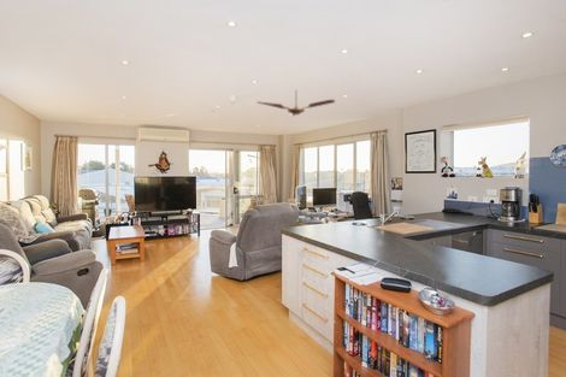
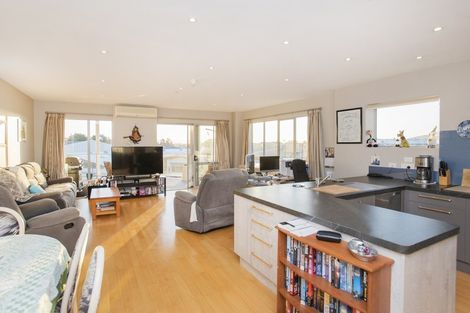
- ceiling fan [257,89,336,117]
